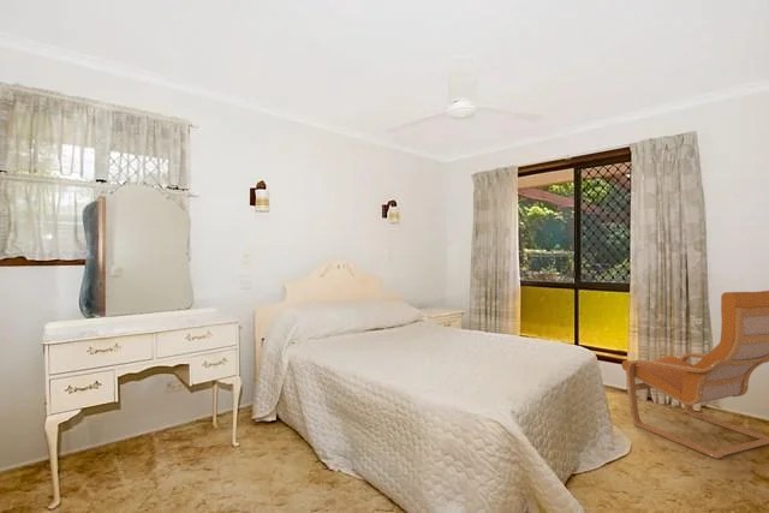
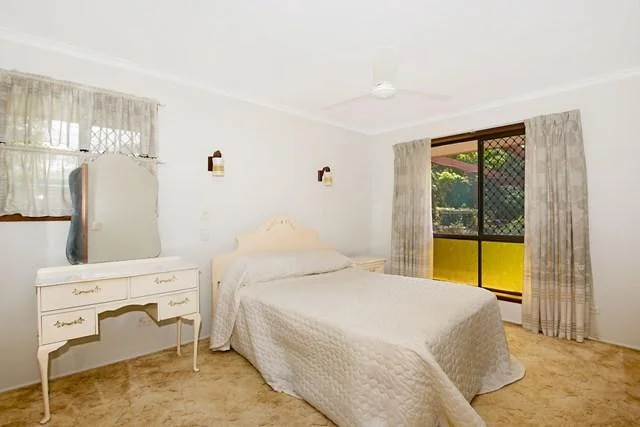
- armchair [620,290,769,460]
